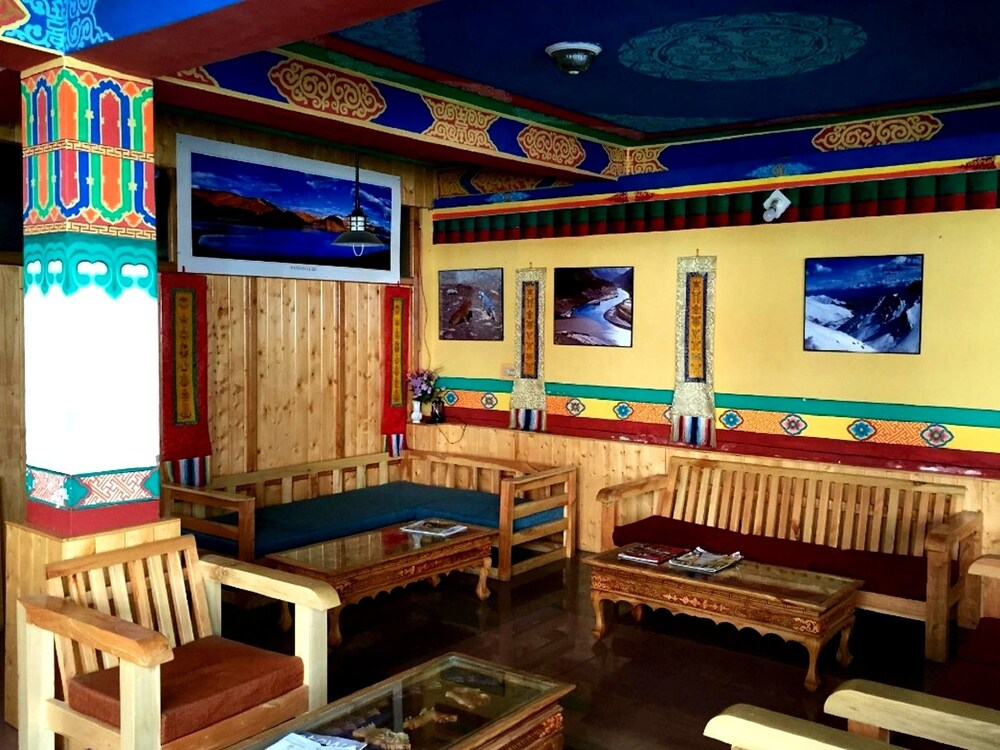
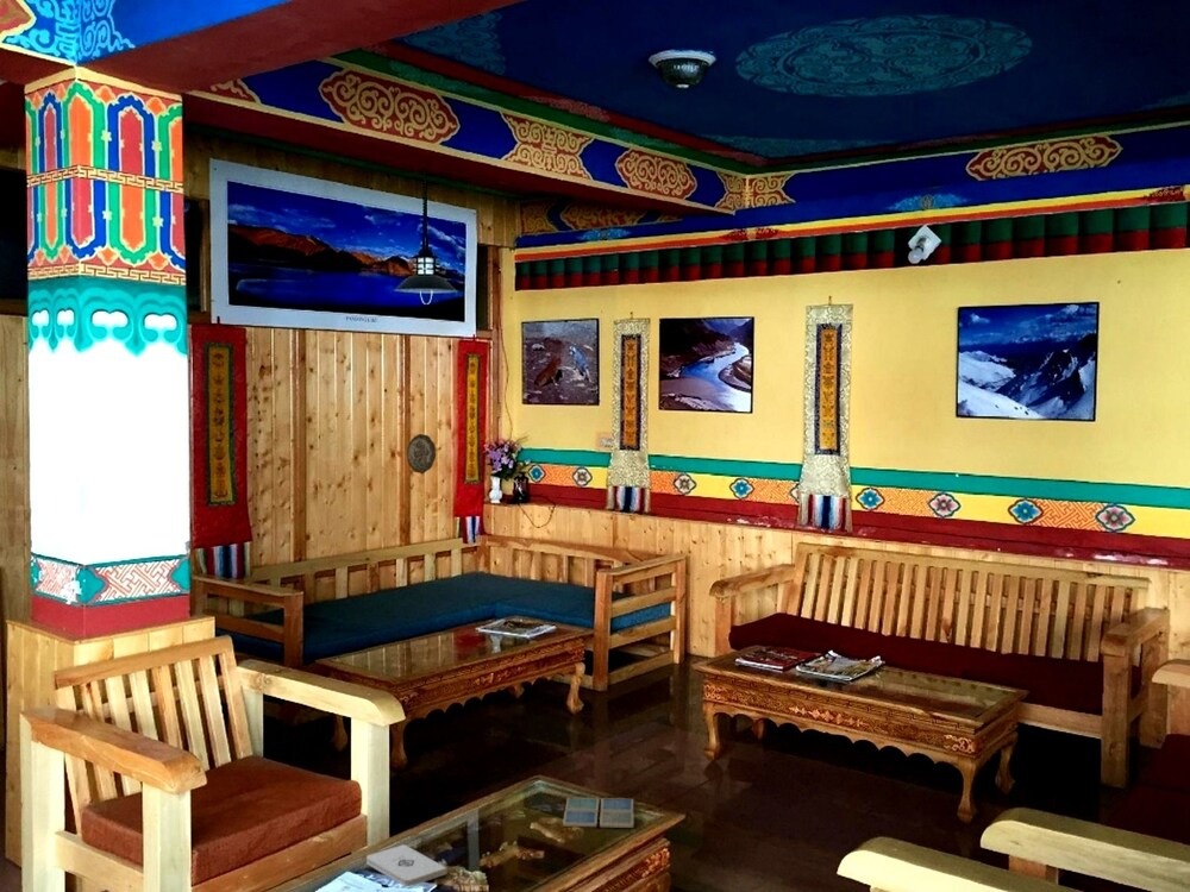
+ decorative plate [406,433,437,475]
+ drink coaster [562,797,634,829]
+ notepad [365,843,447,887]
